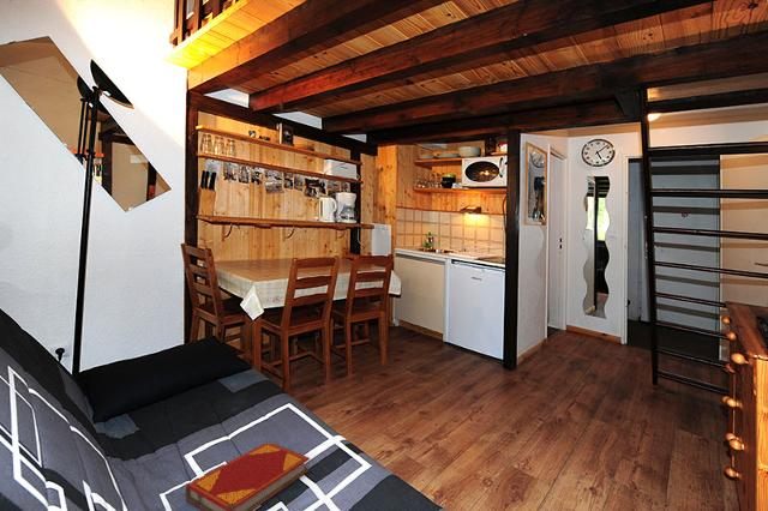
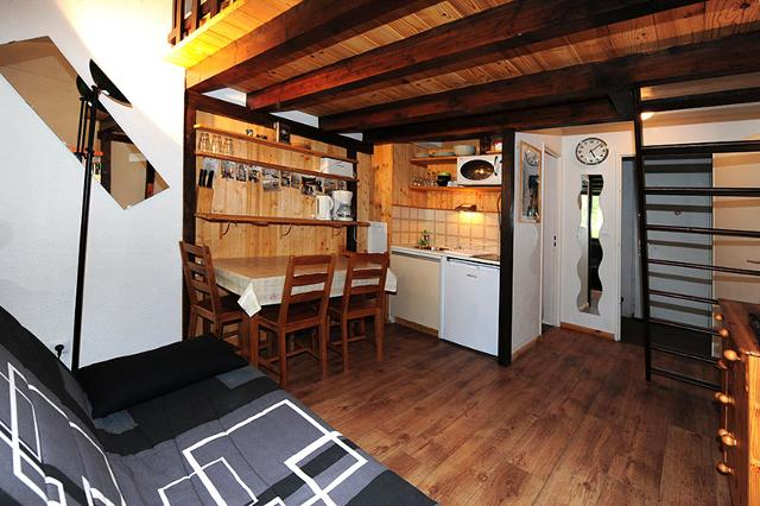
- hardback book [185,443,311,511]
